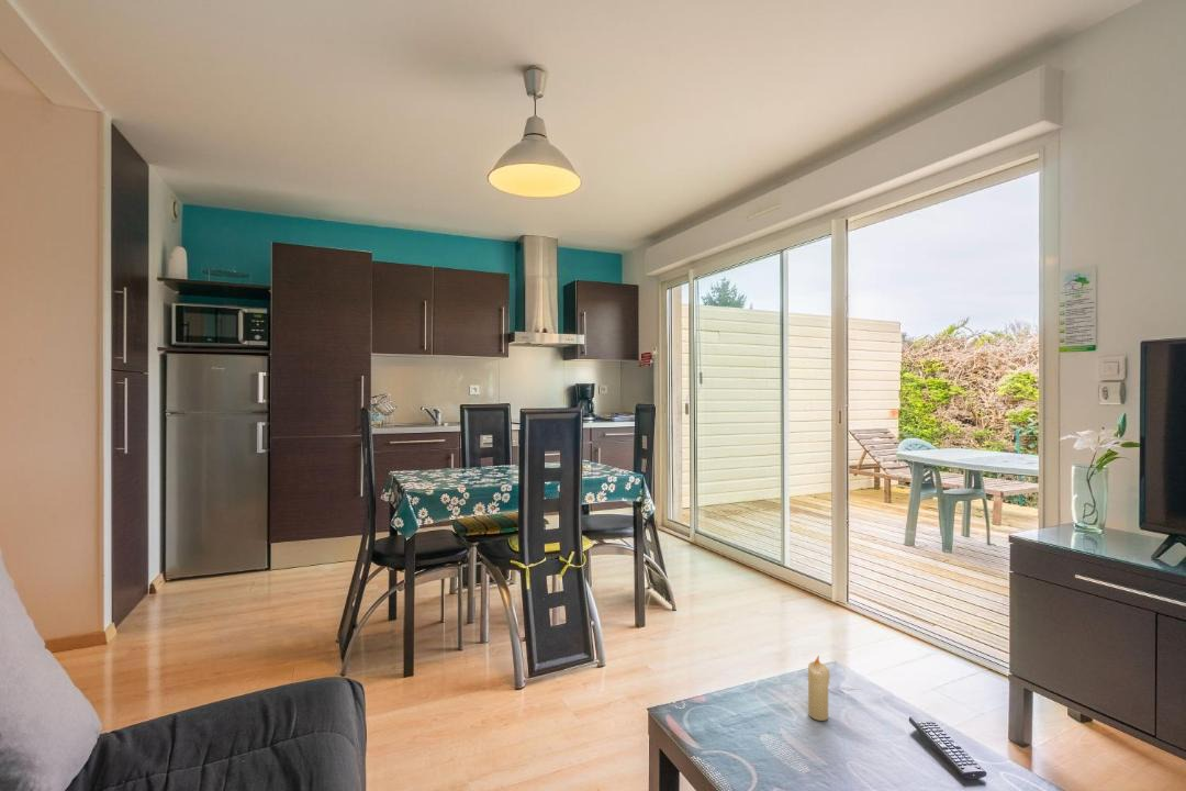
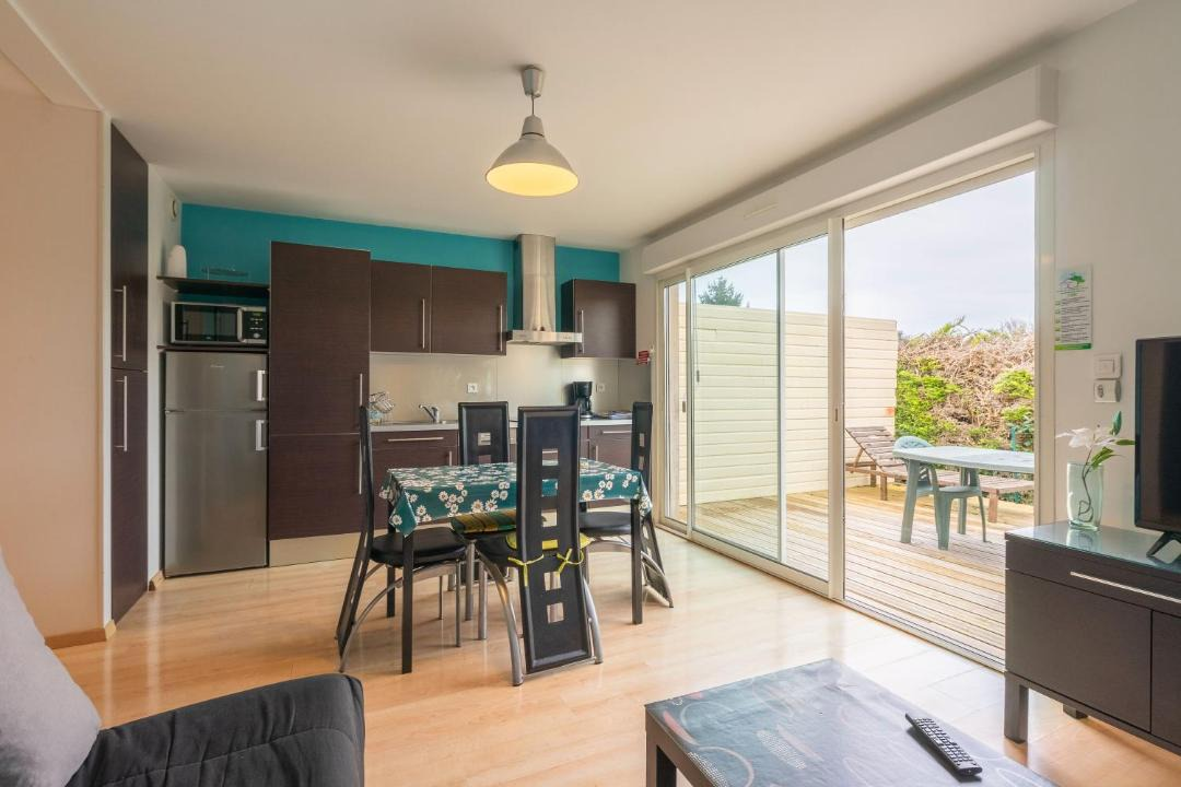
- candle [807,654,831,722]
